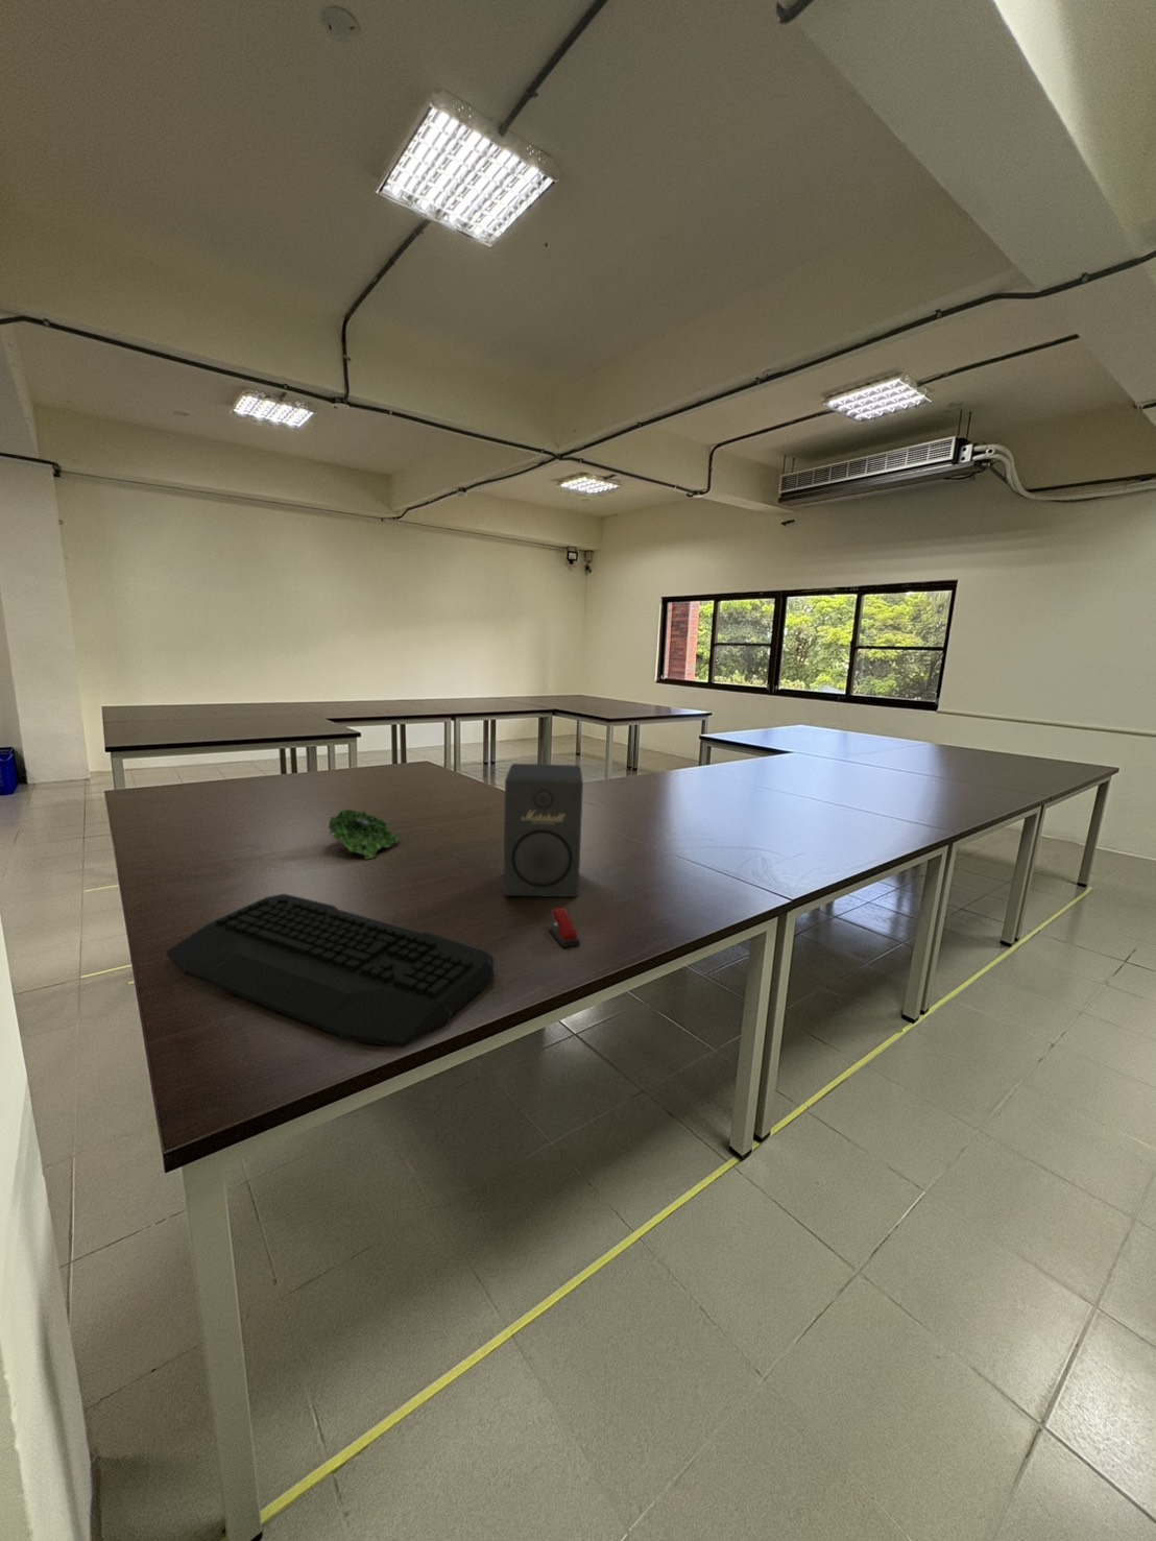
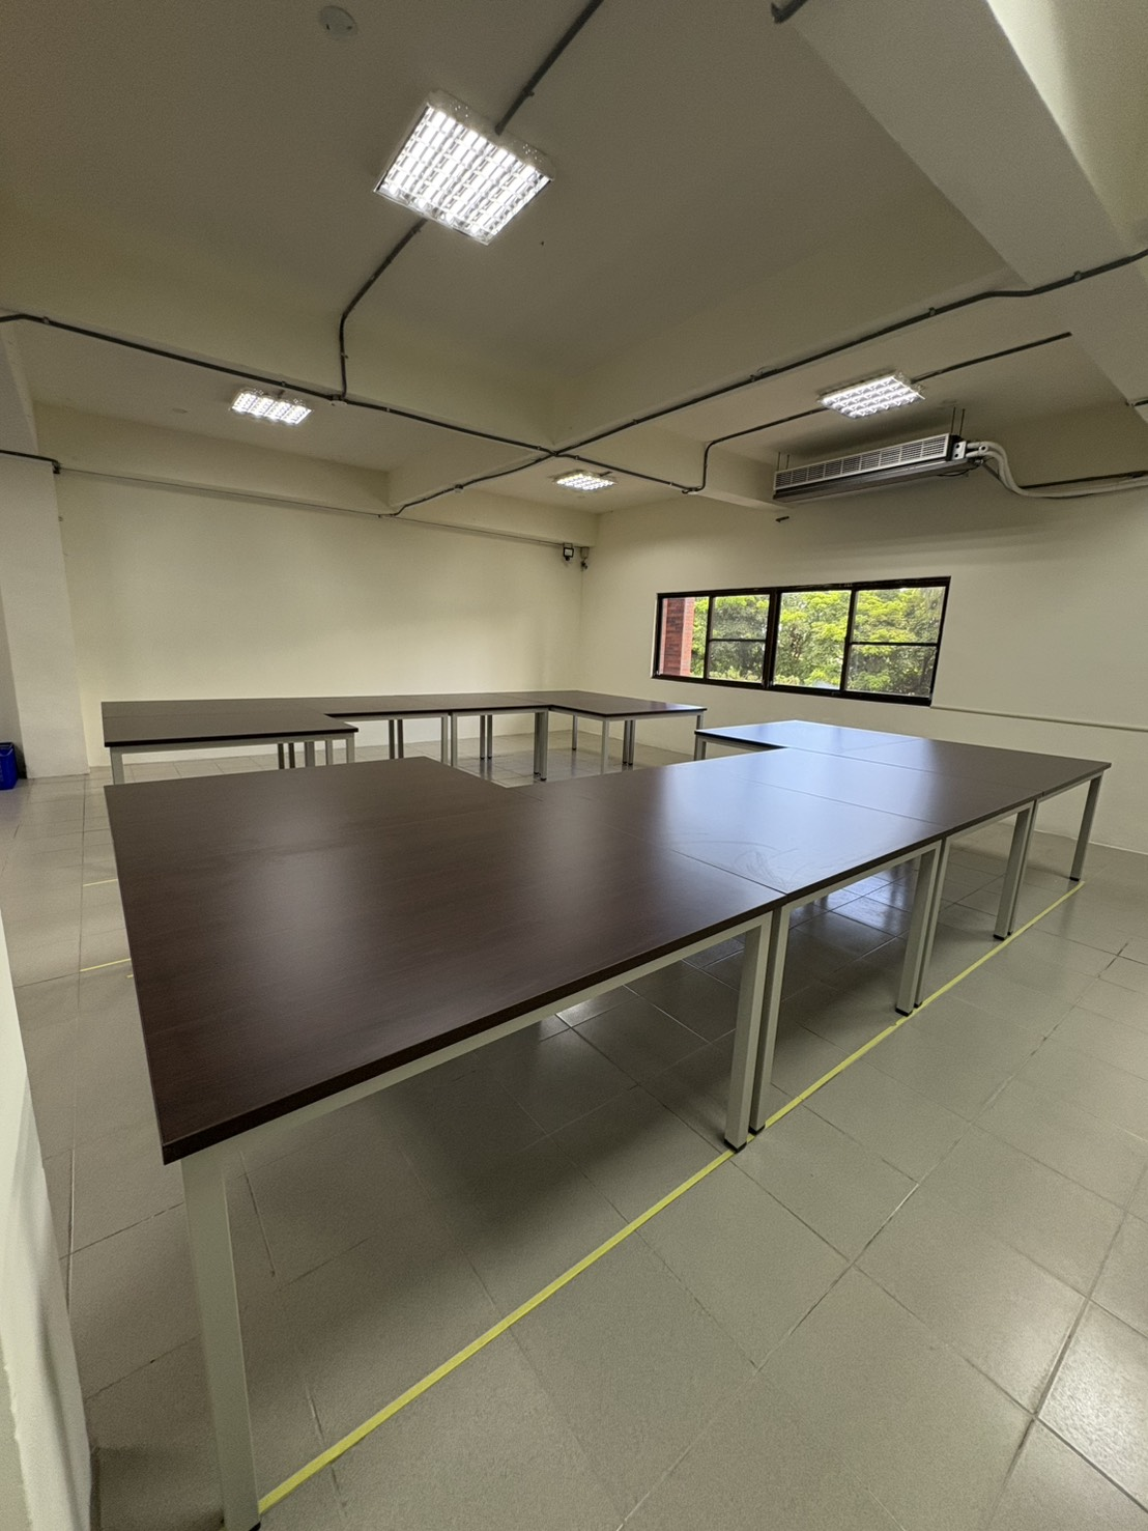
- plant [328,809,401,861]
- stapler [549,907,582,948]
- speaker [503,763,584,899]
- keyboard [165,893,494,1048]
